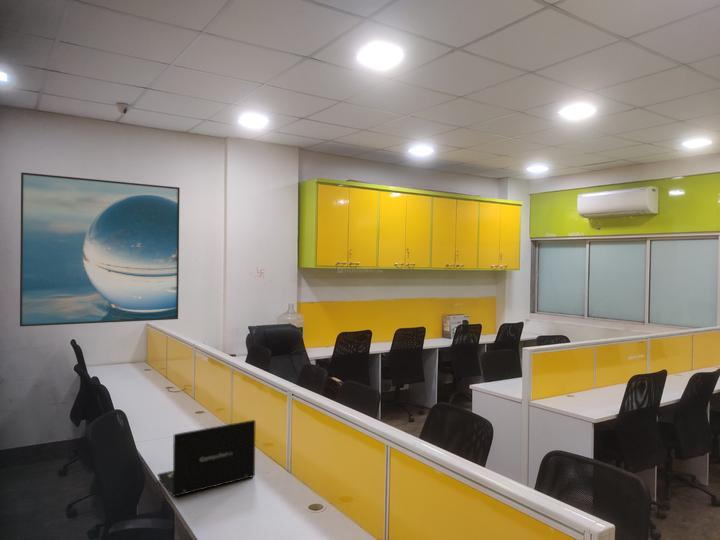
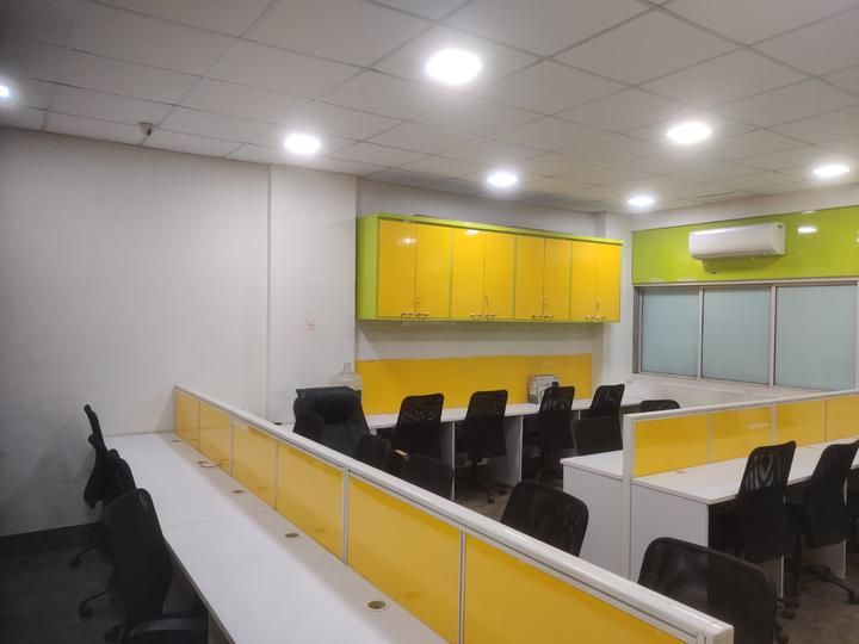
- laptop [156,419,257,498]
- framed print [19,171,181,328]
